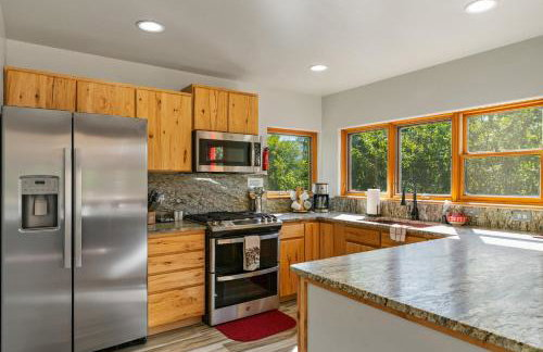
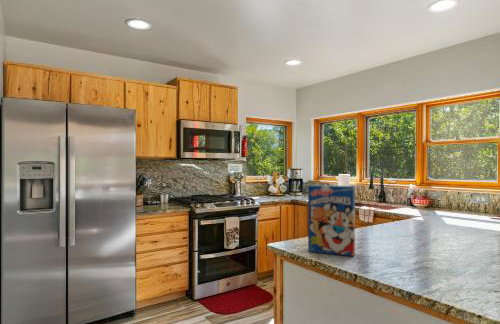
+ cereal box [307,184,356,257]
